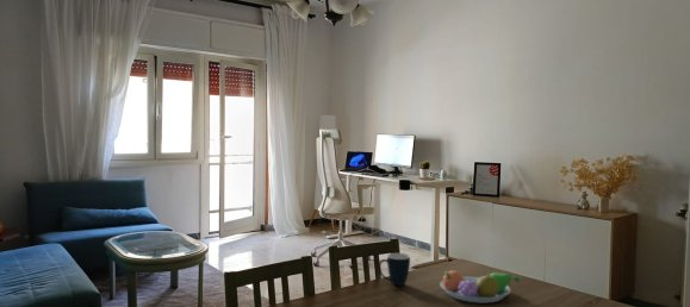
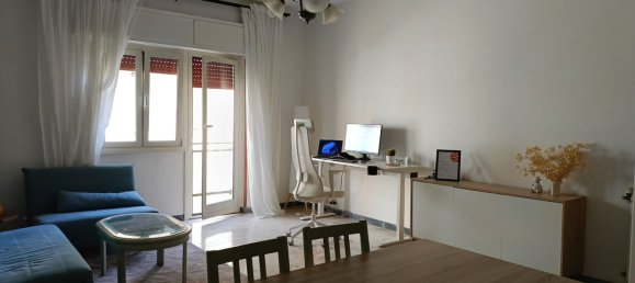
- fruit bowl [439,270,521,303]
- mug [378,252,411,287]
